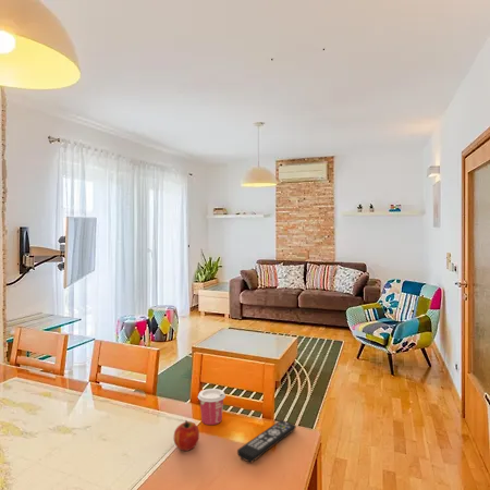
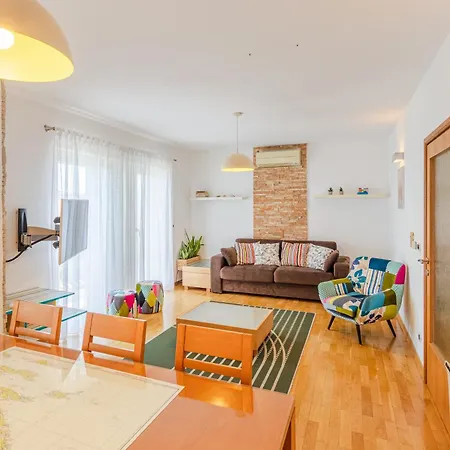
- cup [197,388,226,426]
- fruit [173,419,200,452]
- remote control [236,419,297,463]
